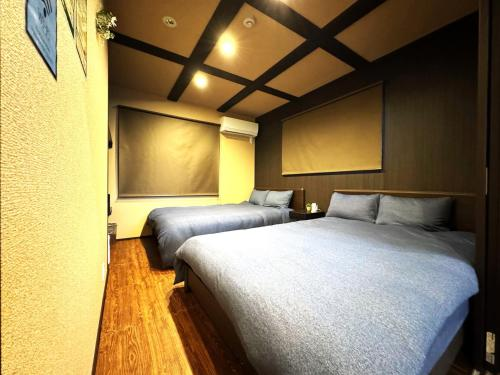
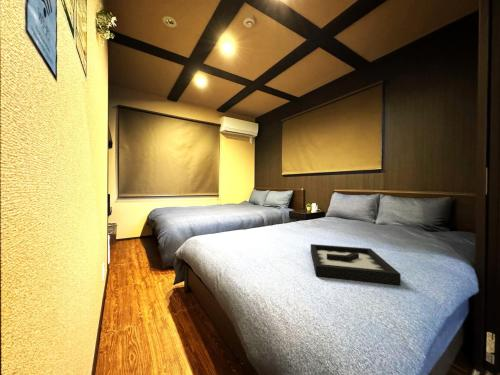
+ decorative tray [310,243,402,286]
